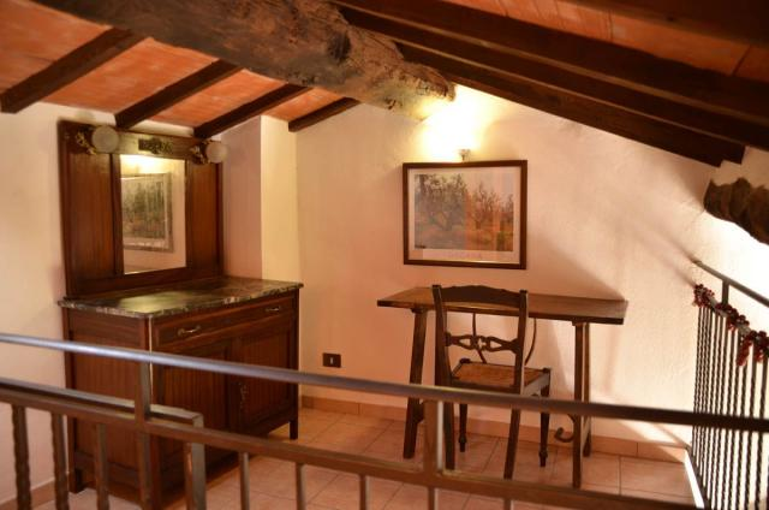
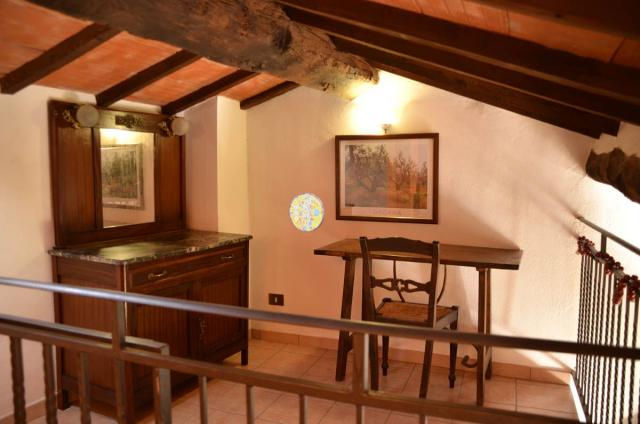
+ manhole cover [288,192,326,233]
